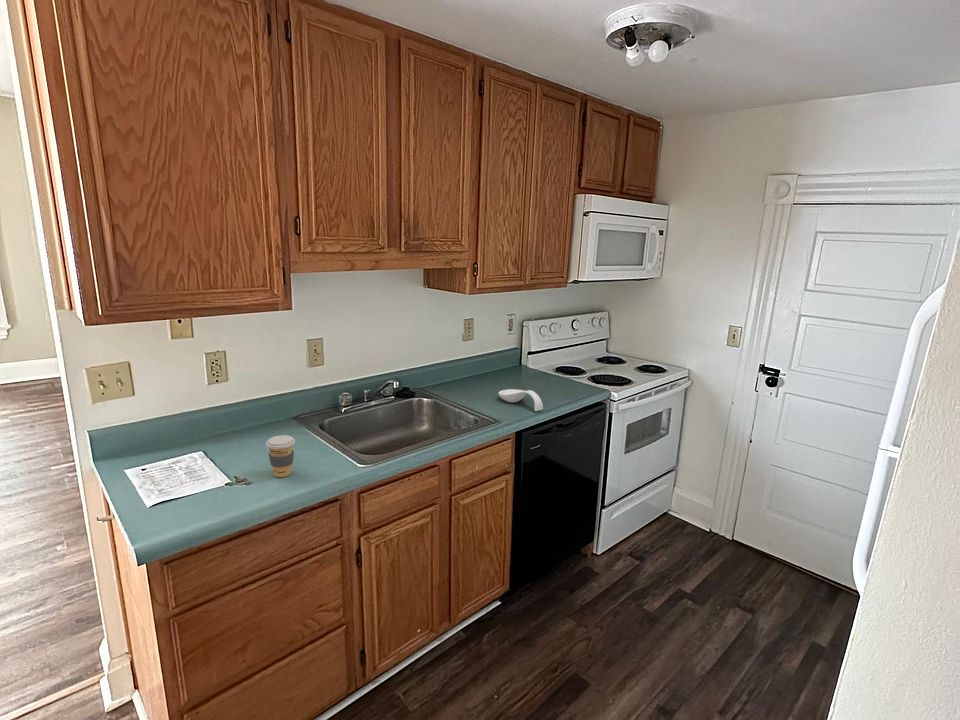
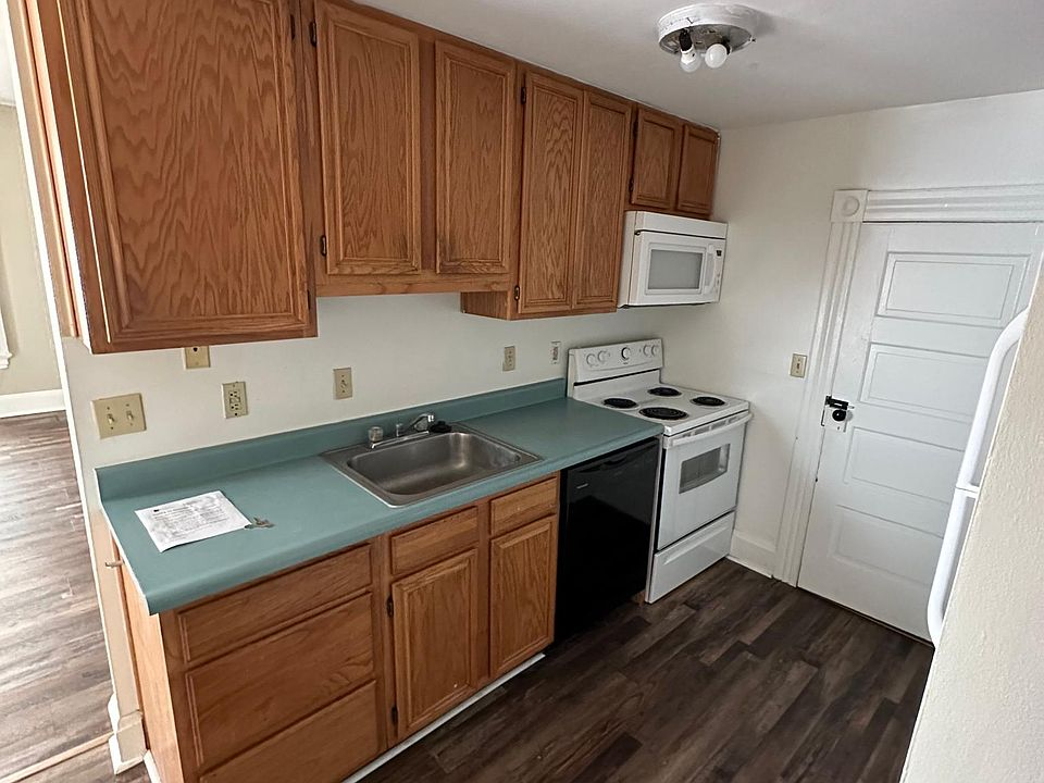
- coffee cup [265,434,296,478]
- spoon rest [497,388,544,412]
